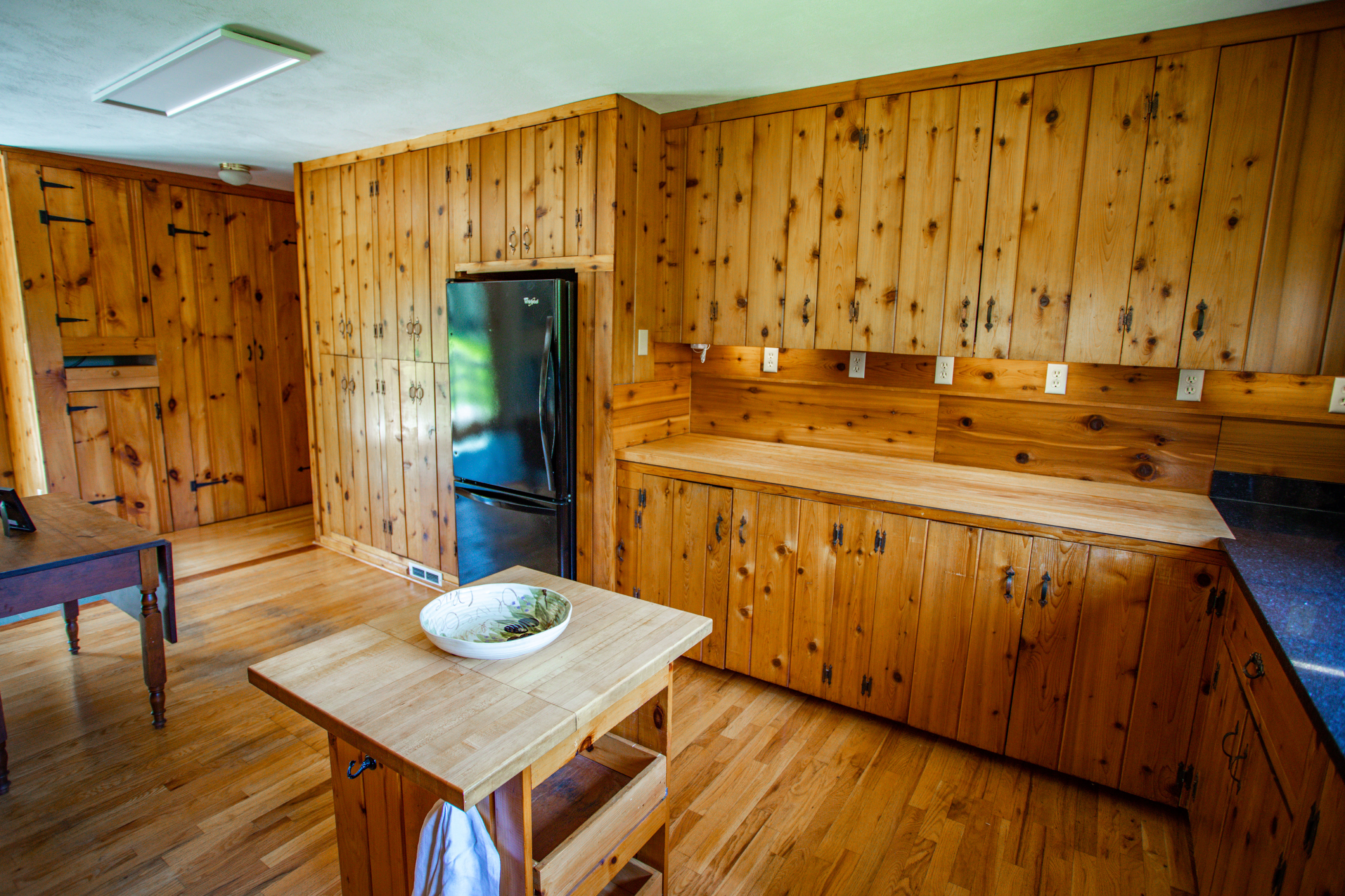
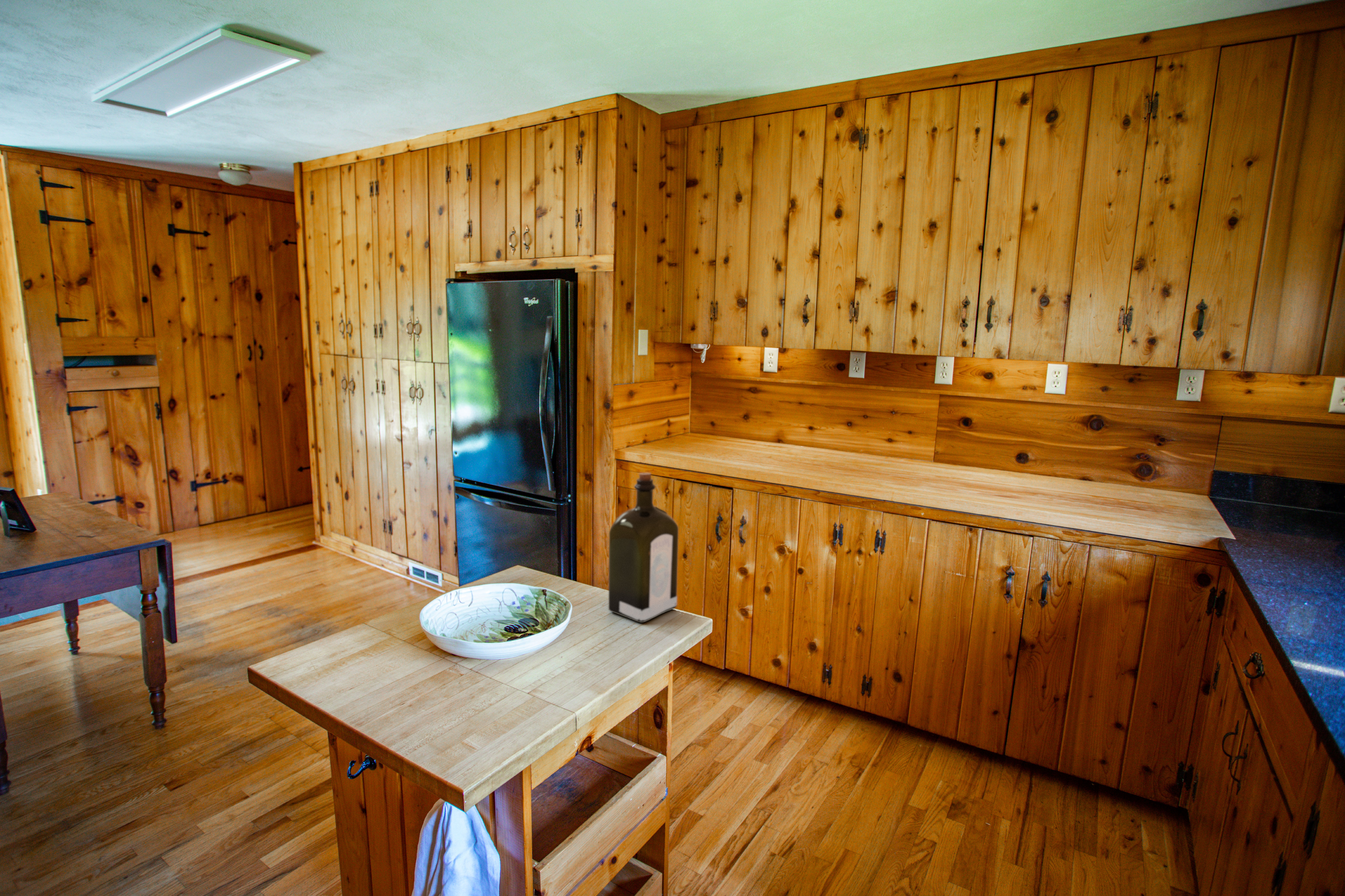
+ liquor [608,472,679,623]
